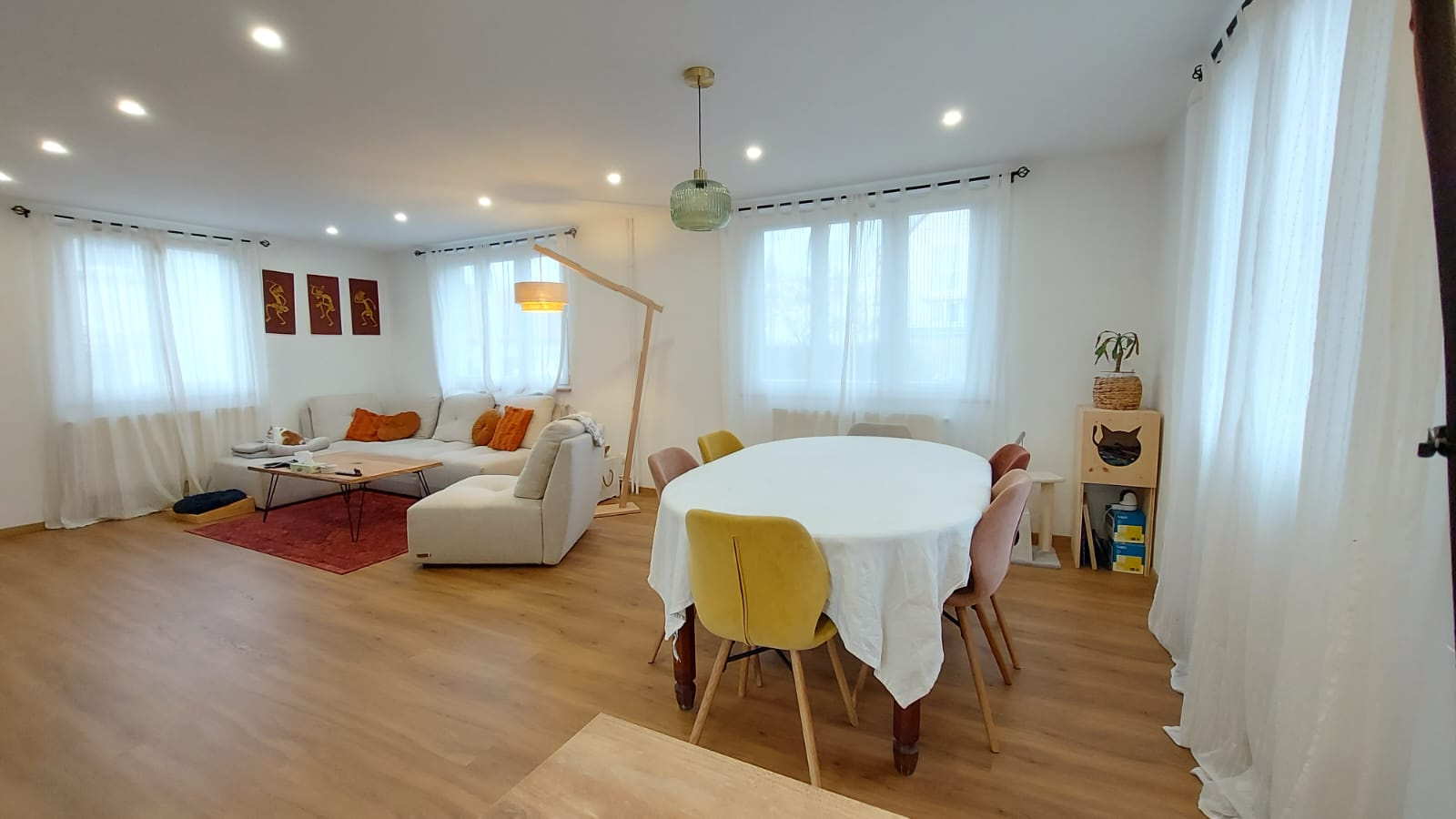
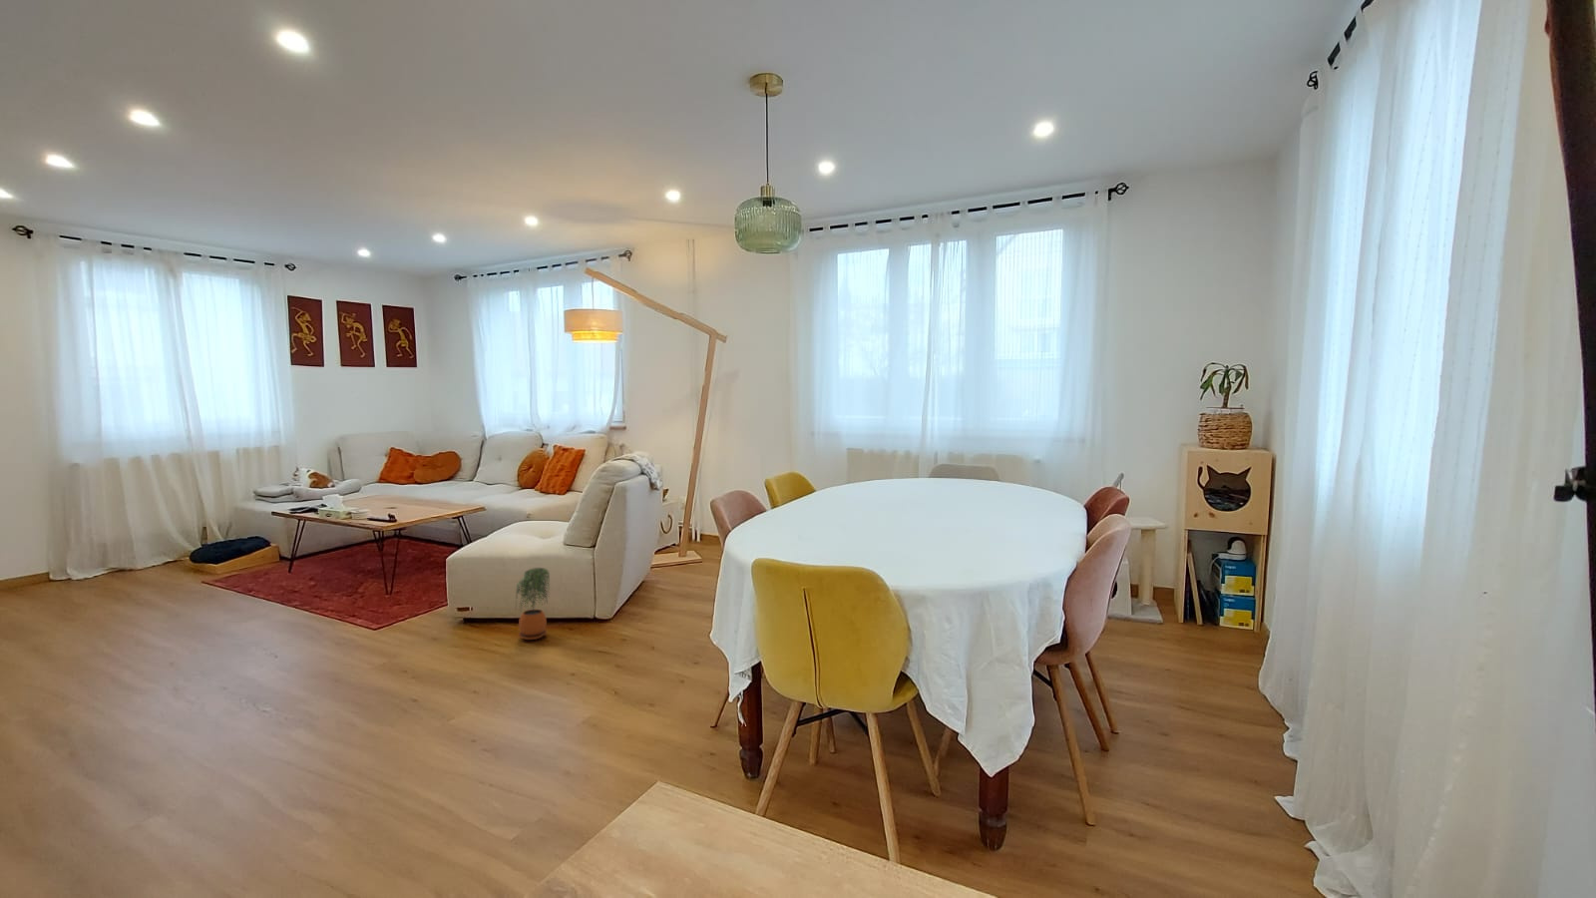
+ potted plant [514,567,550,640]
